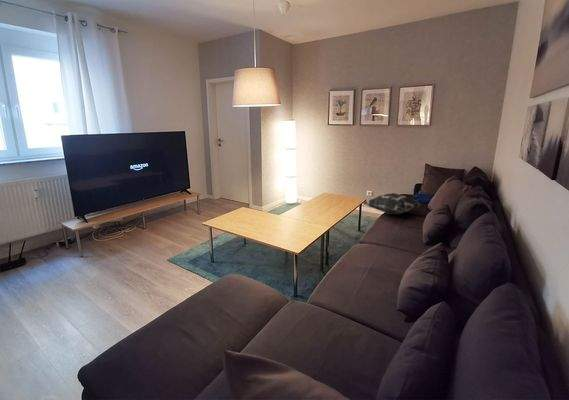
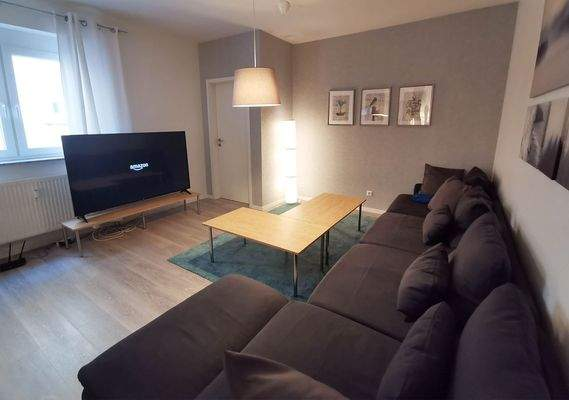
- decorative pillow [362,192,426,215]
